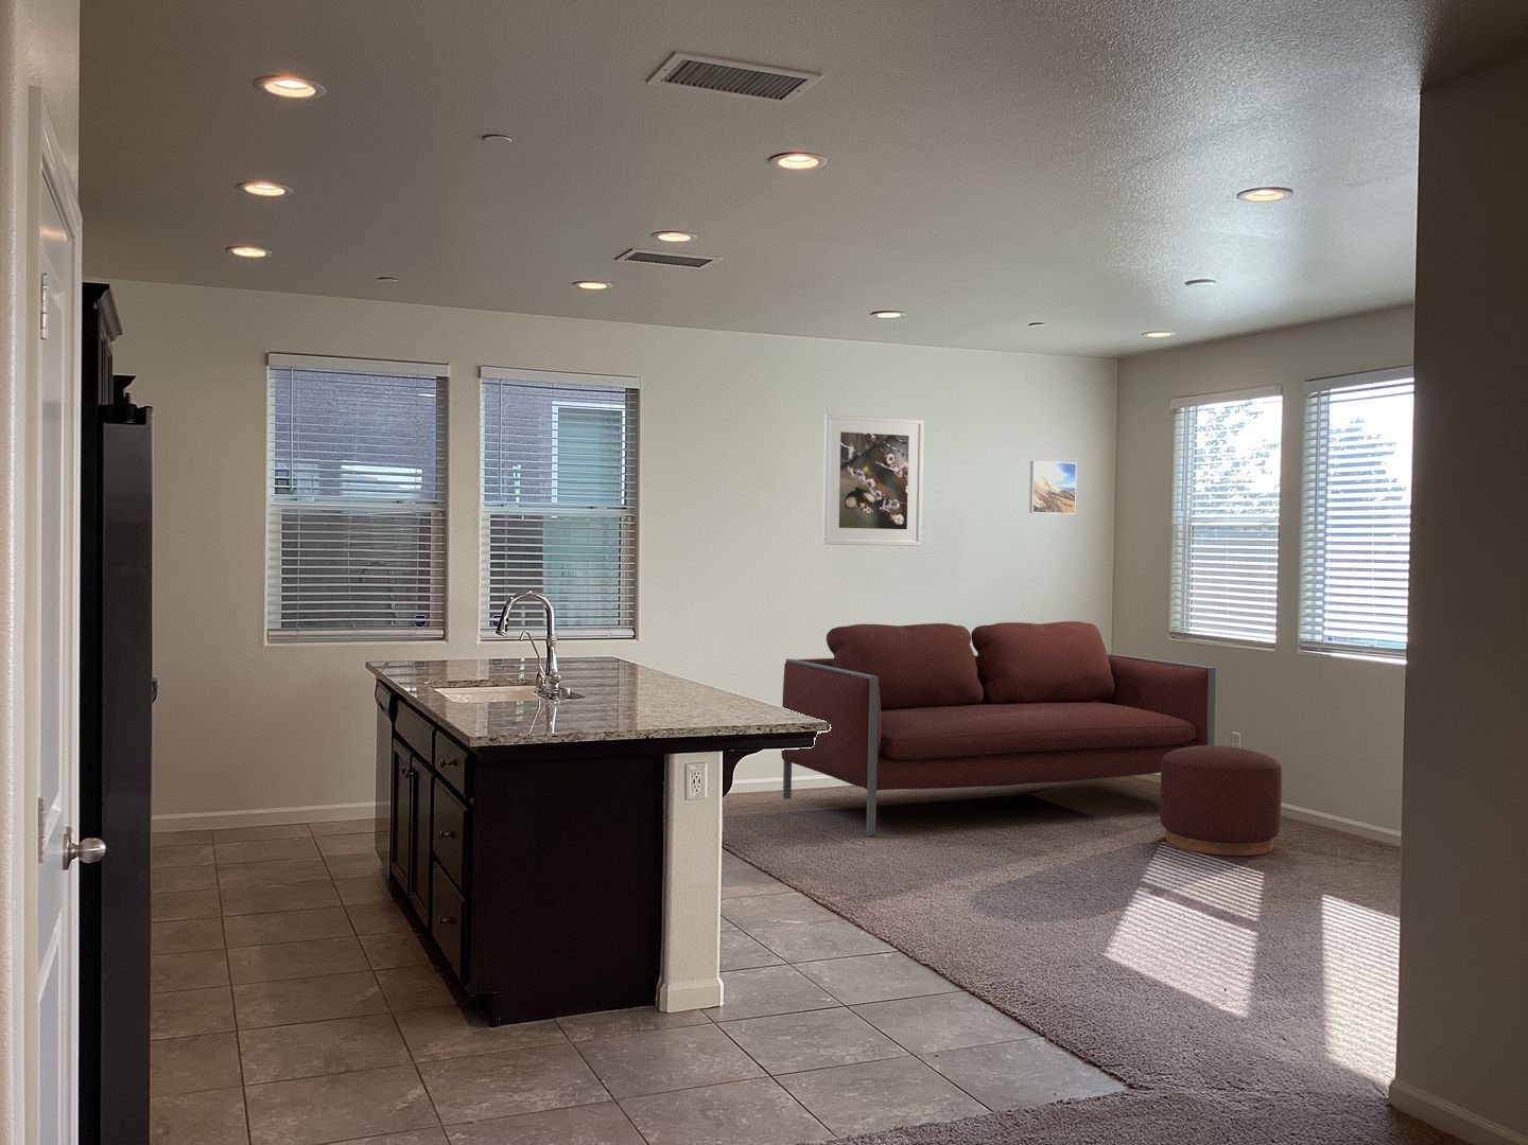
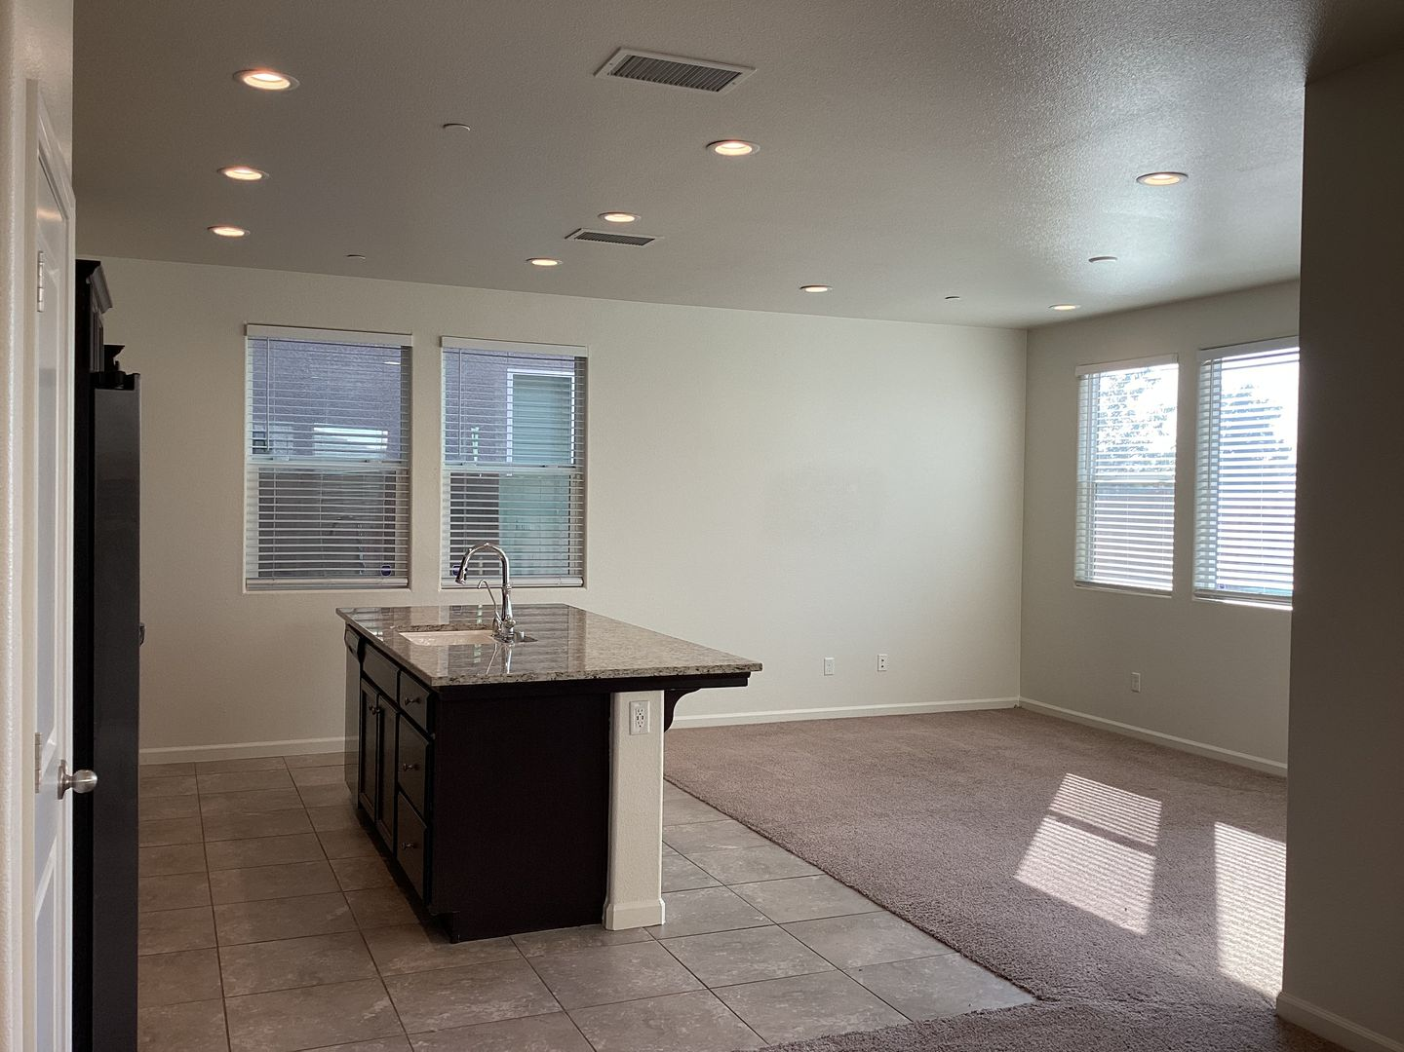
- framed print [1029,461,1078,515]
- sofa [780,621,1283,856]
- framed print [822,414,925,547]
